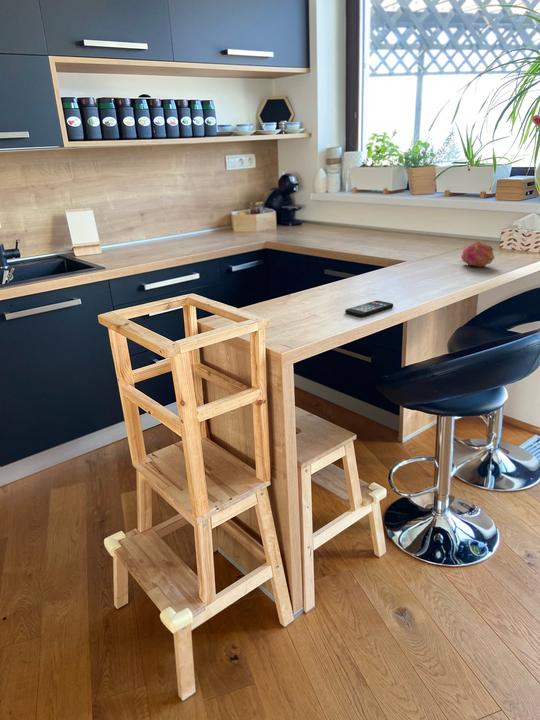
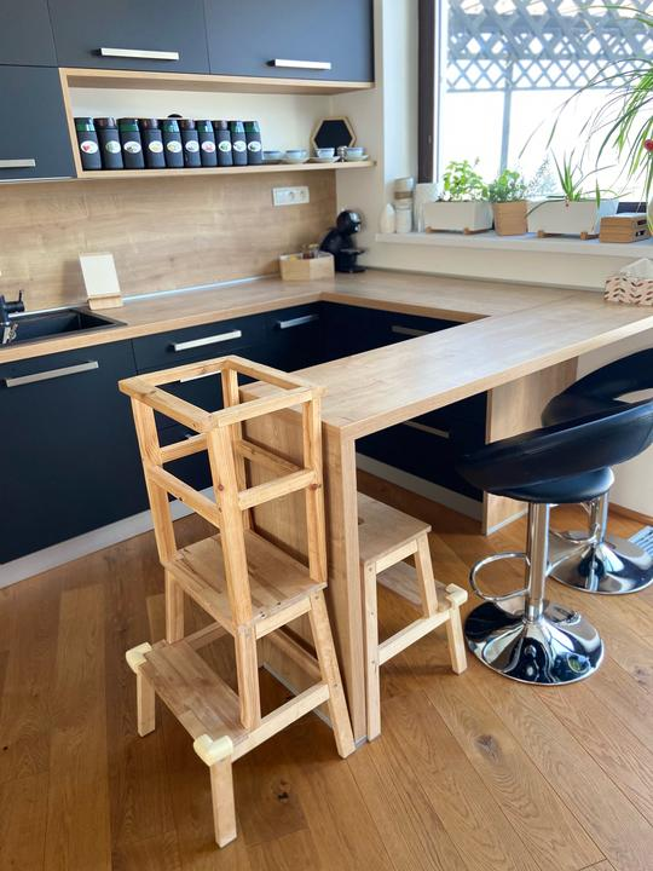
- fruit [460,240,496,268]
- smartphone [344,300,394,318]
